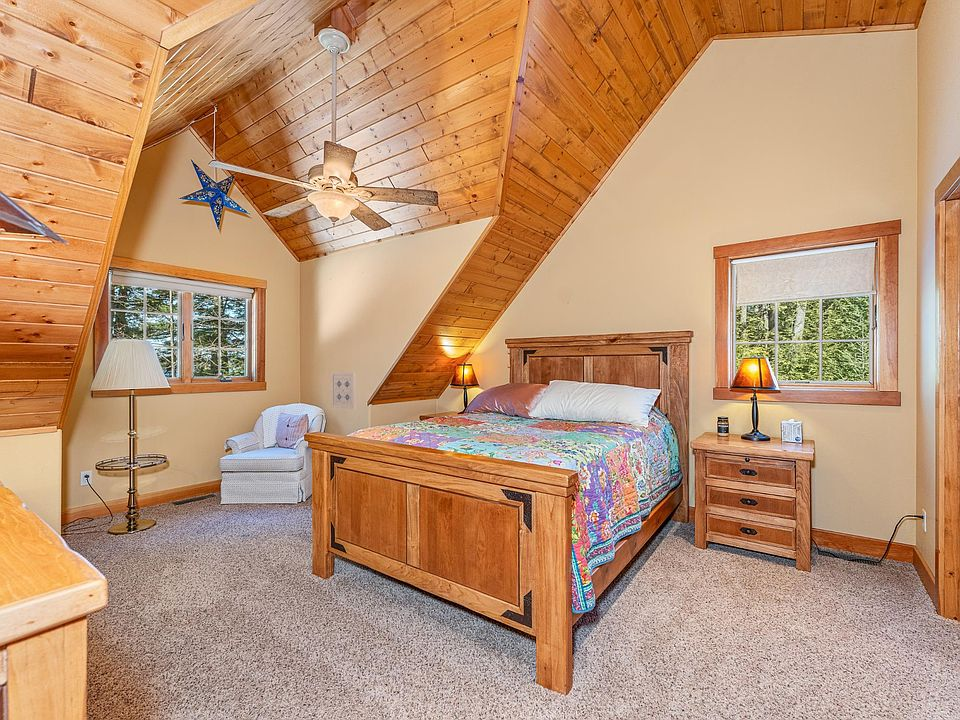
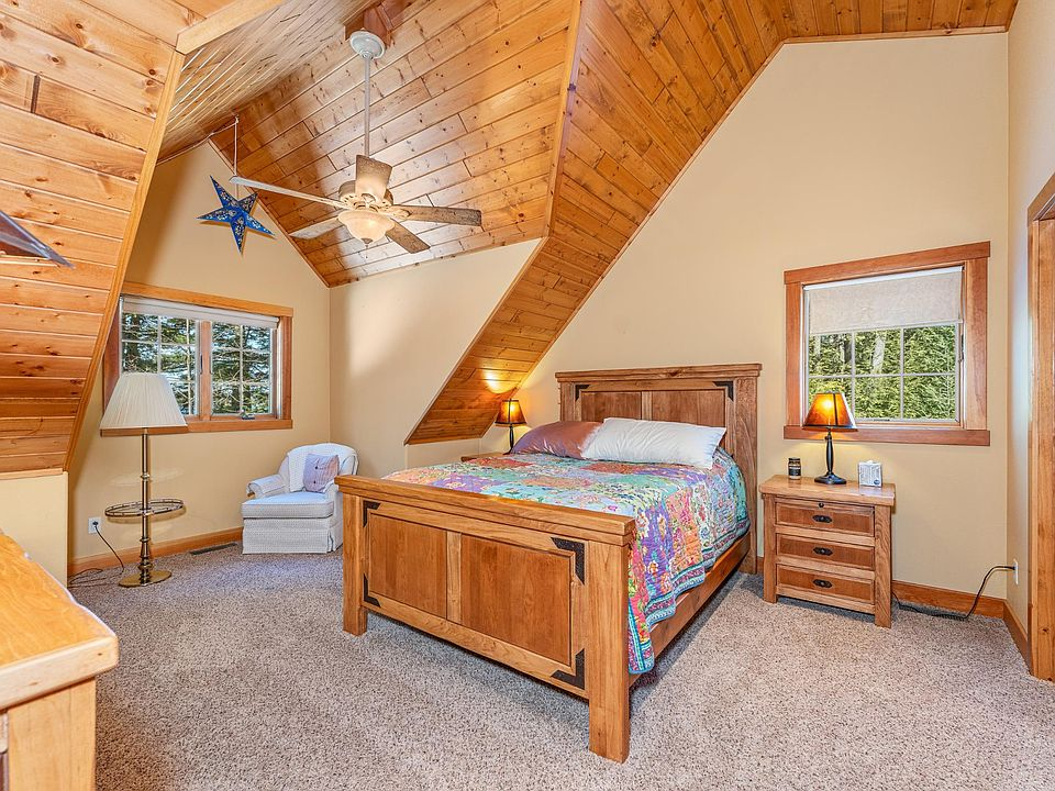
- wall art [331,371,357,410]
